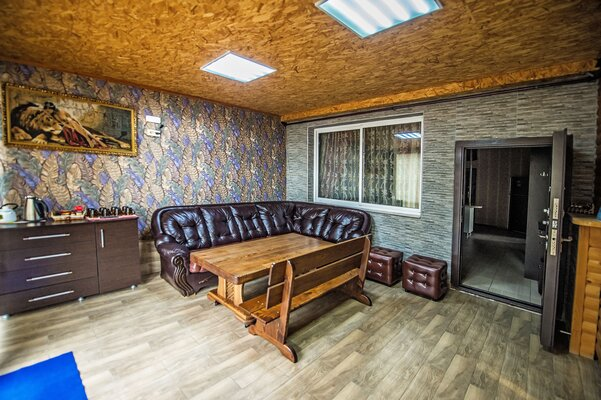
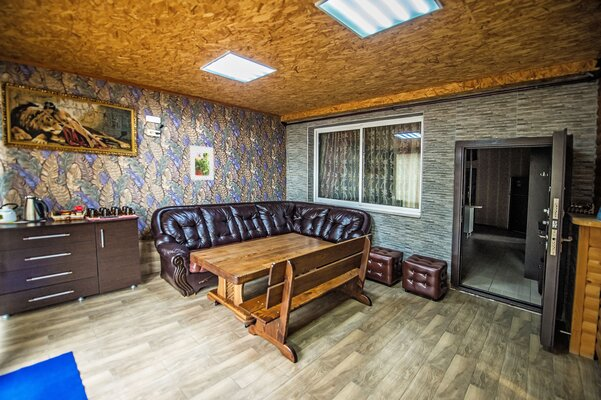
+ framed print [189,144,215,181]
